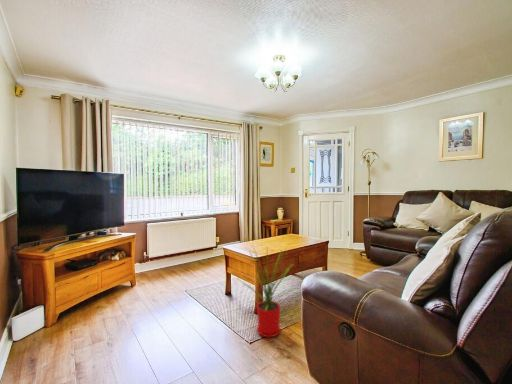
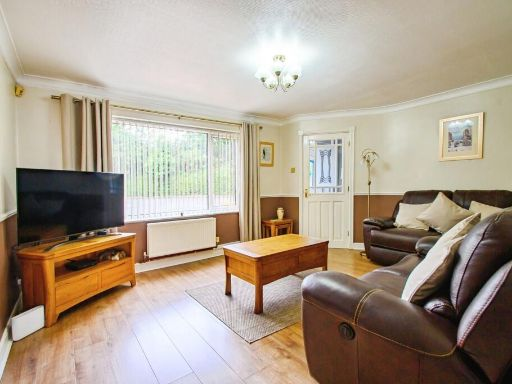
- house plant [238,243,299,338]
